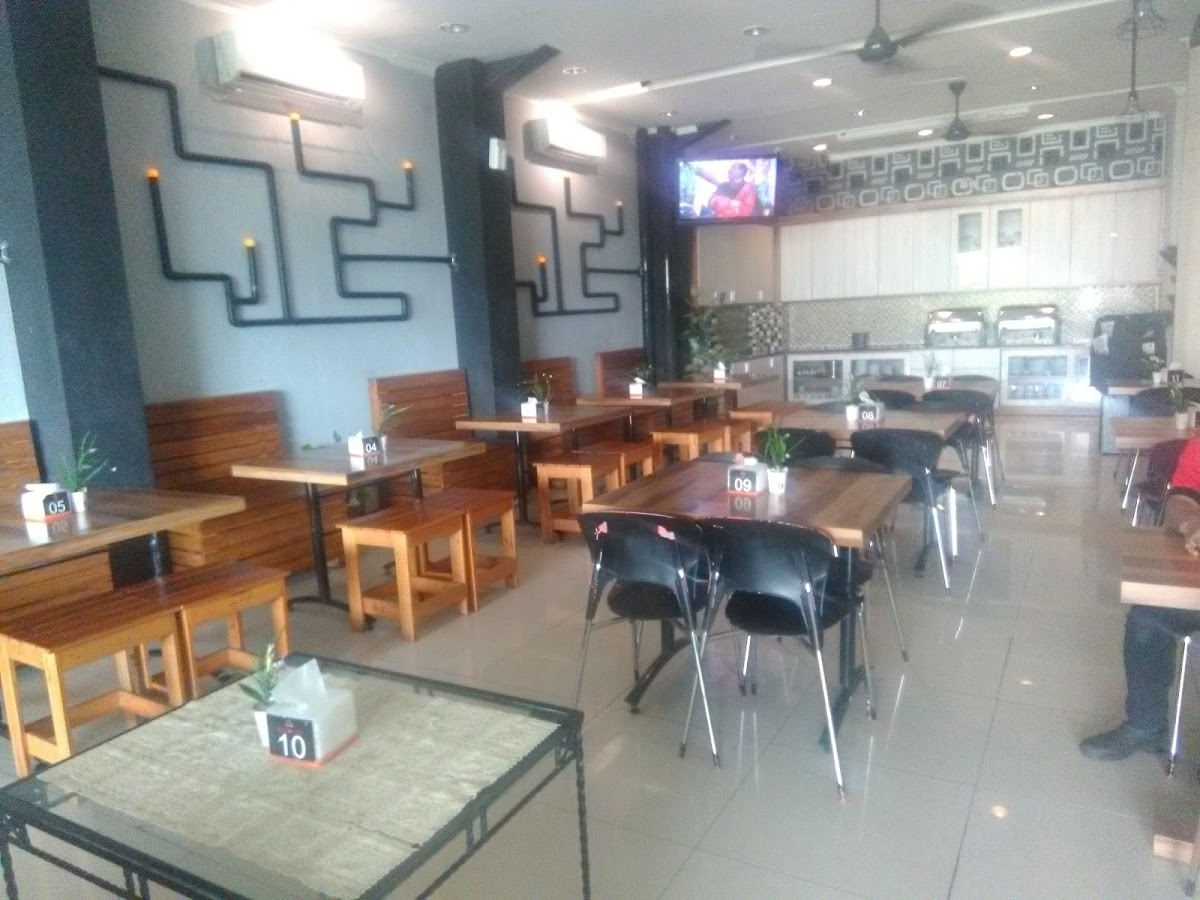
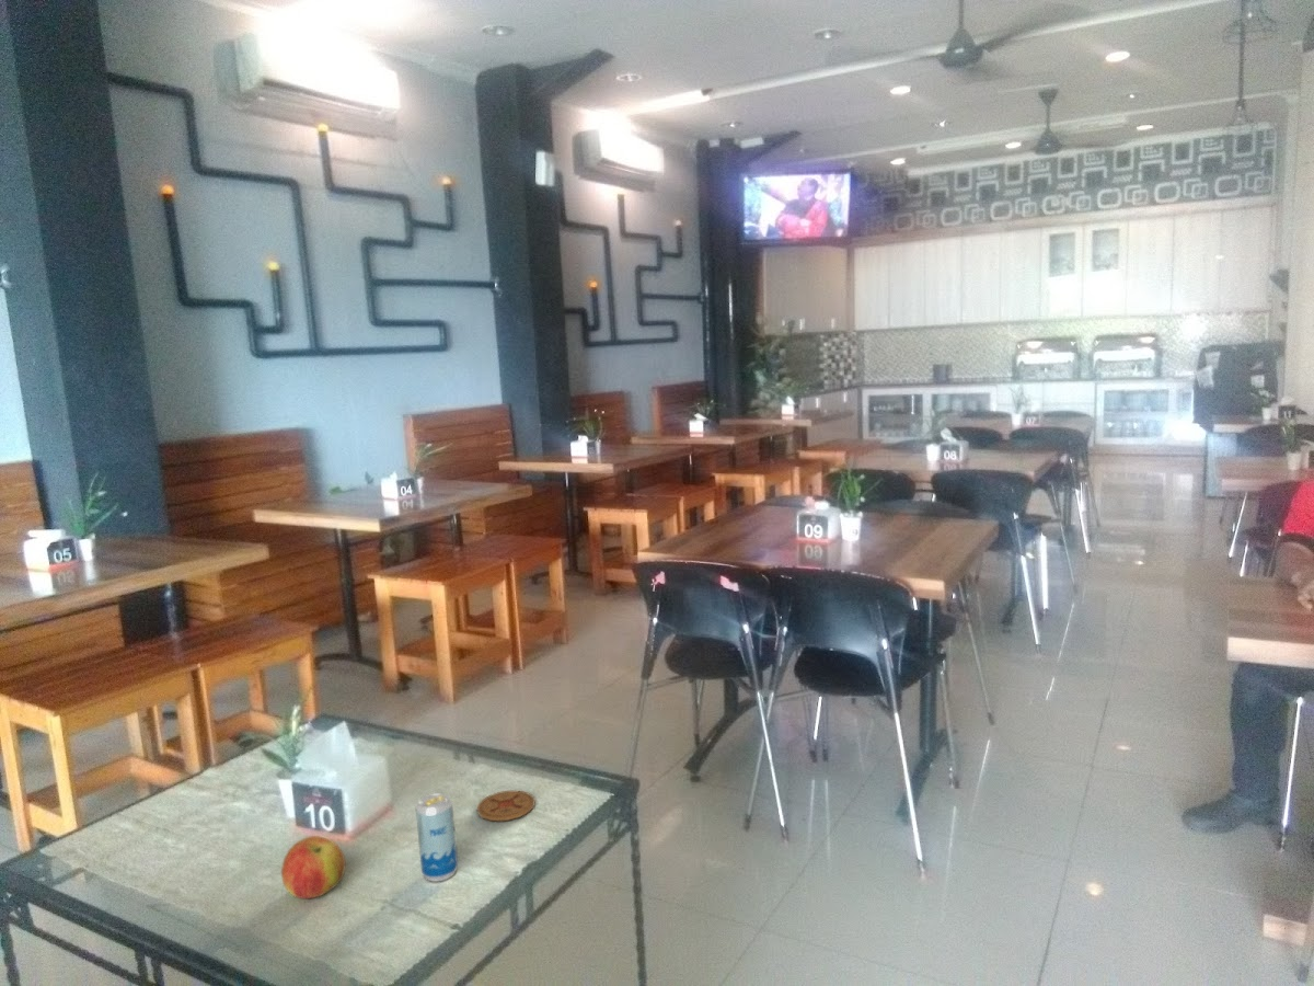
+ coaster [476,790,535,822]
+ beverage can [415,792,459,882]
+ apple [280,835,346,899]
